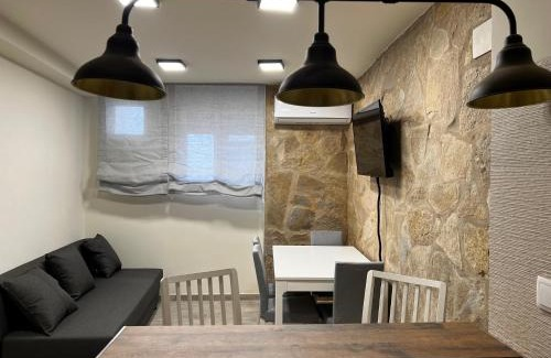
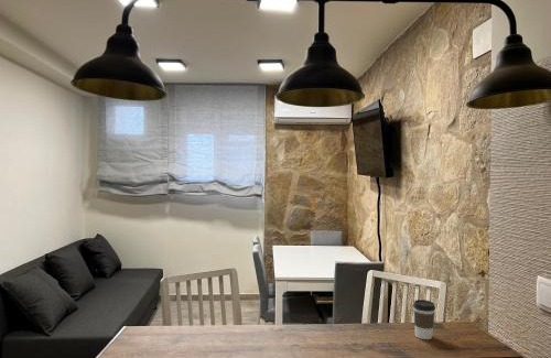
+ coffee cup [412,299,436,340]
